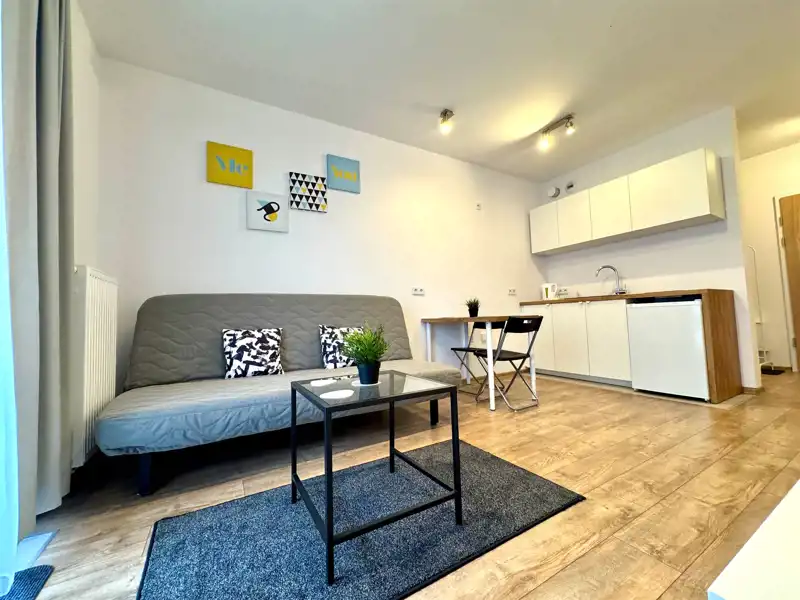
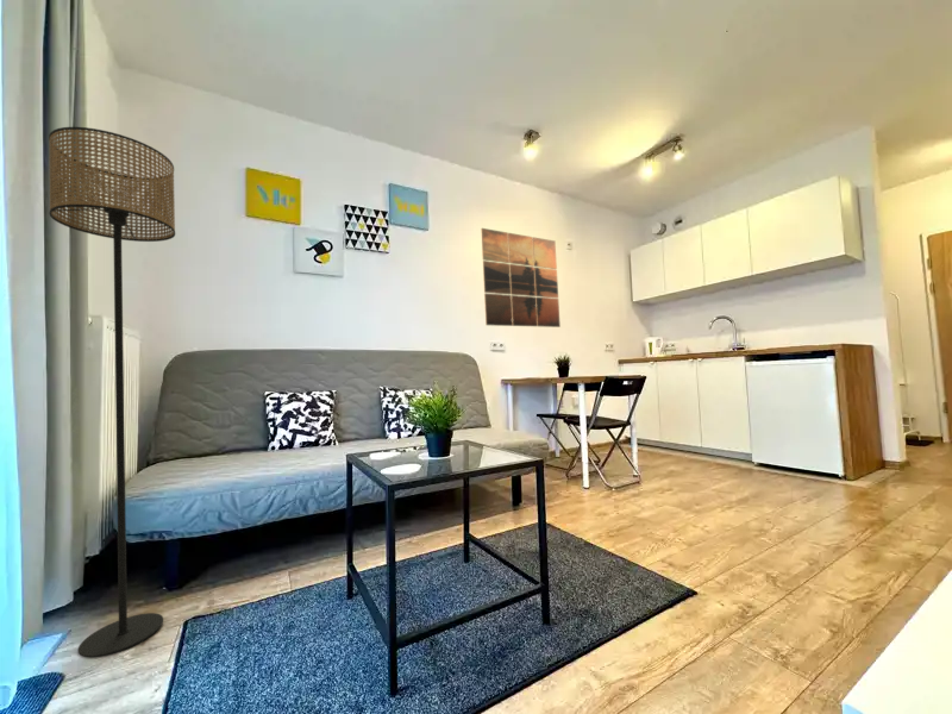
+ floor lamp [48,126,176,659]
+ wall art [480,227,562,328]
